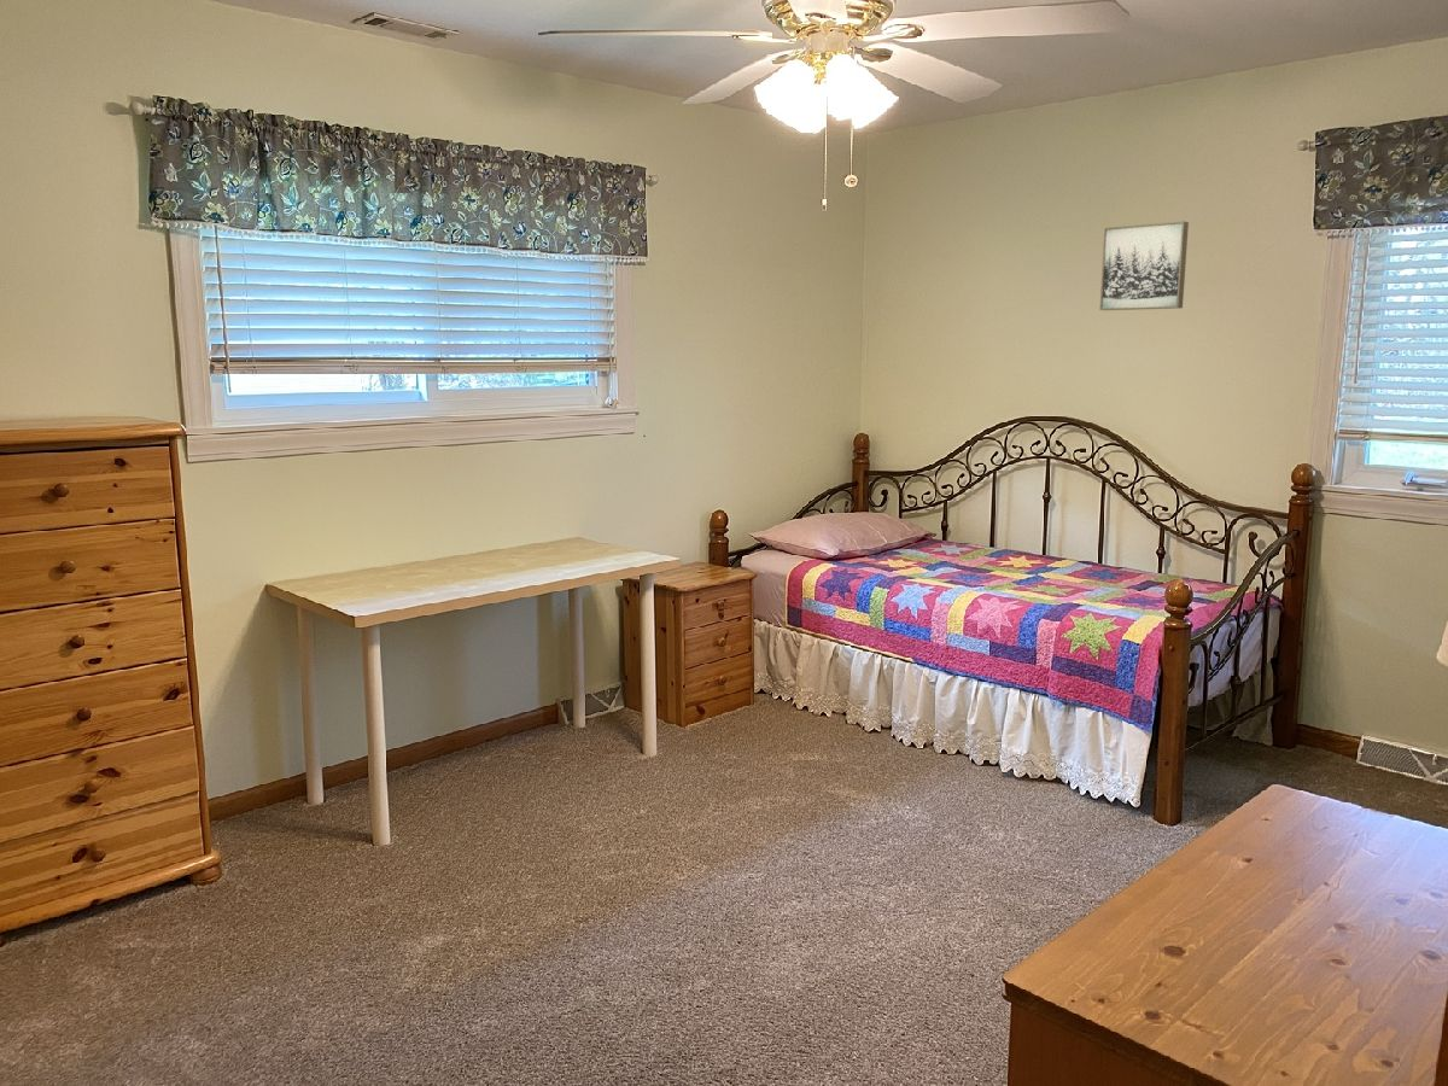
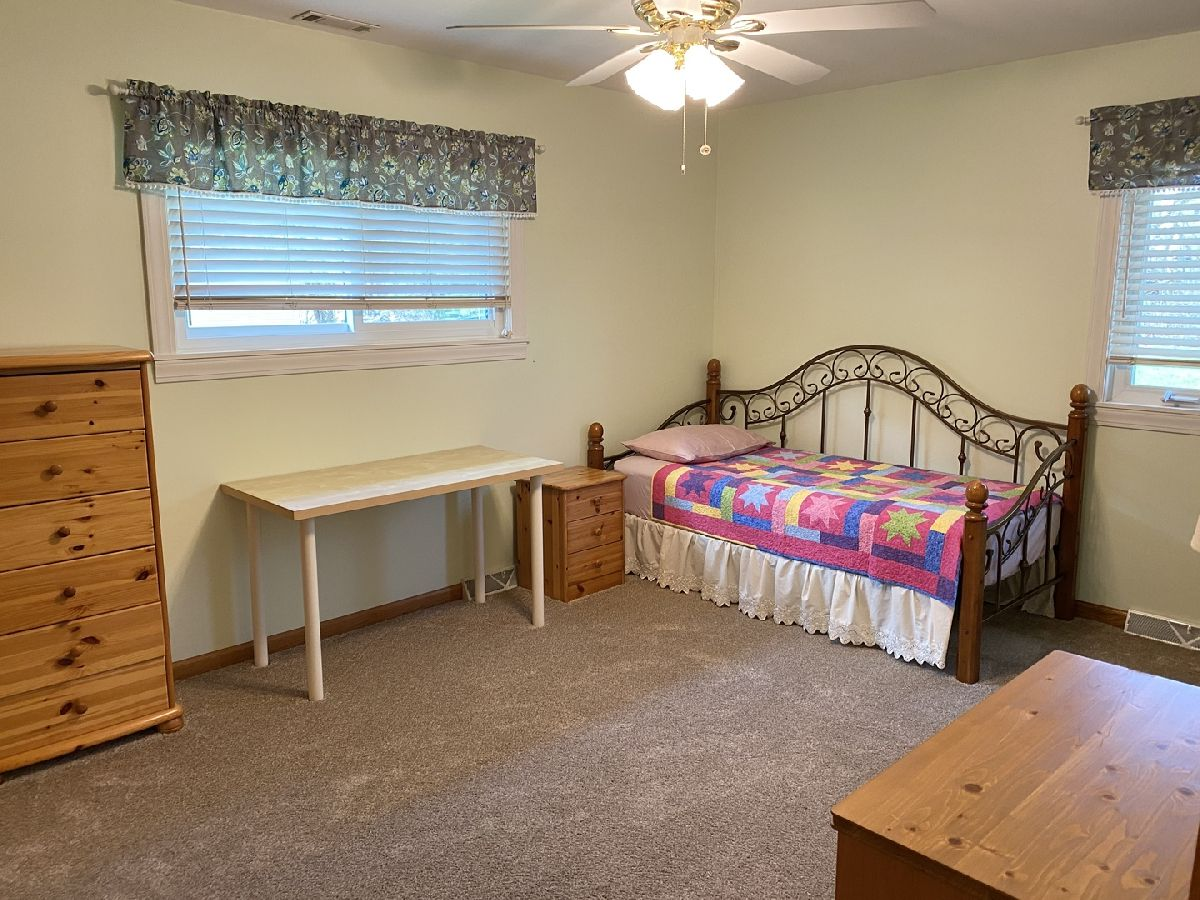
- wall art [1098,220,1190,311]
